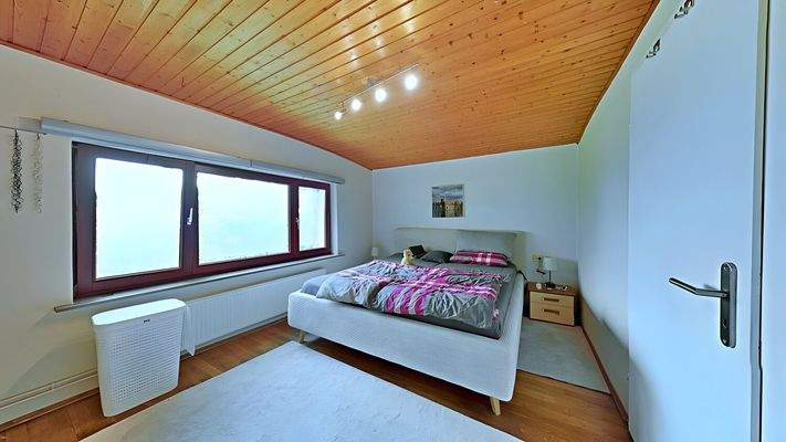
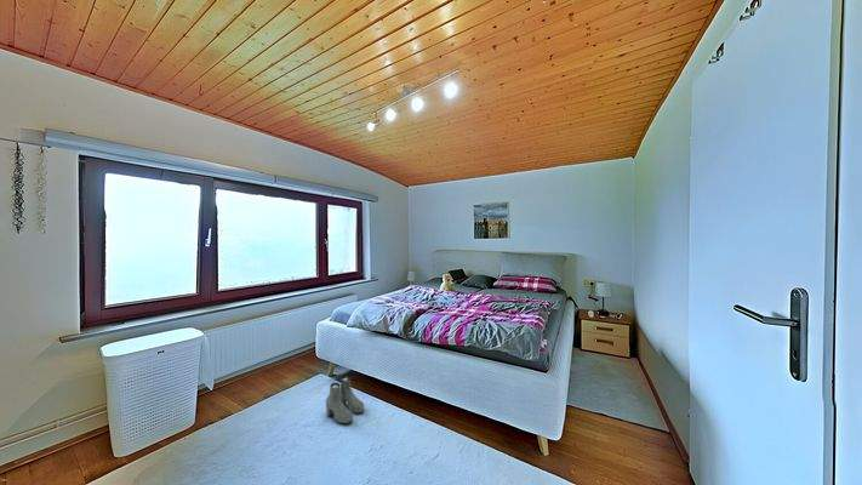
+ boots [325,375,365,424]
